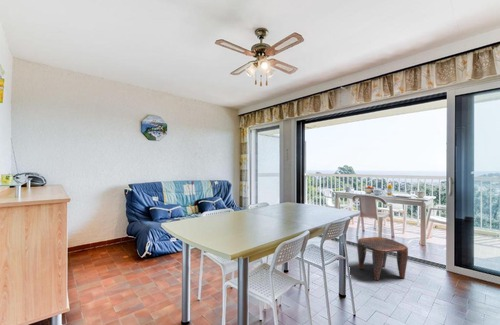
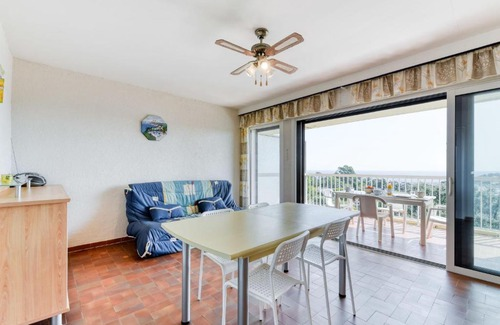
- stool [356,236,409,281]
